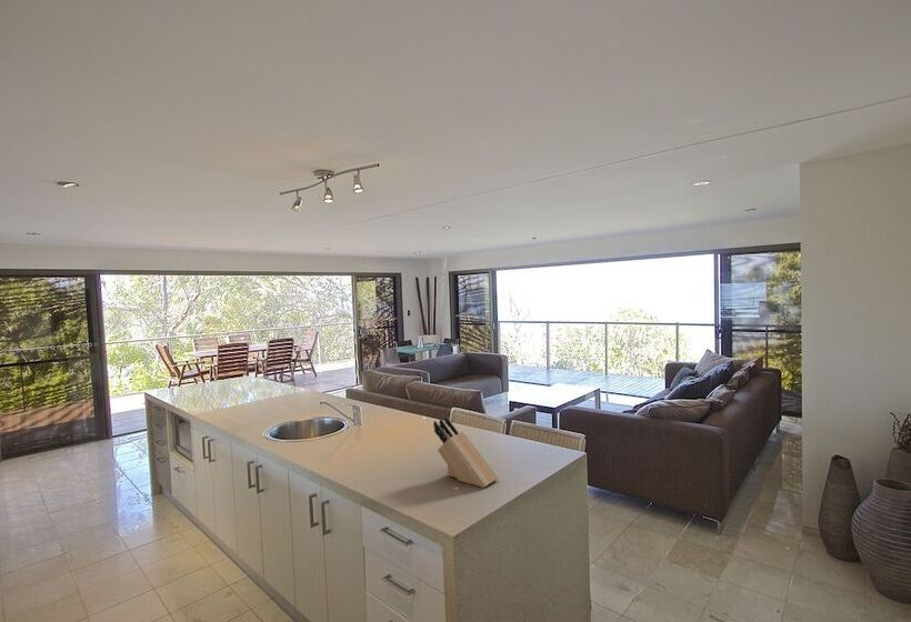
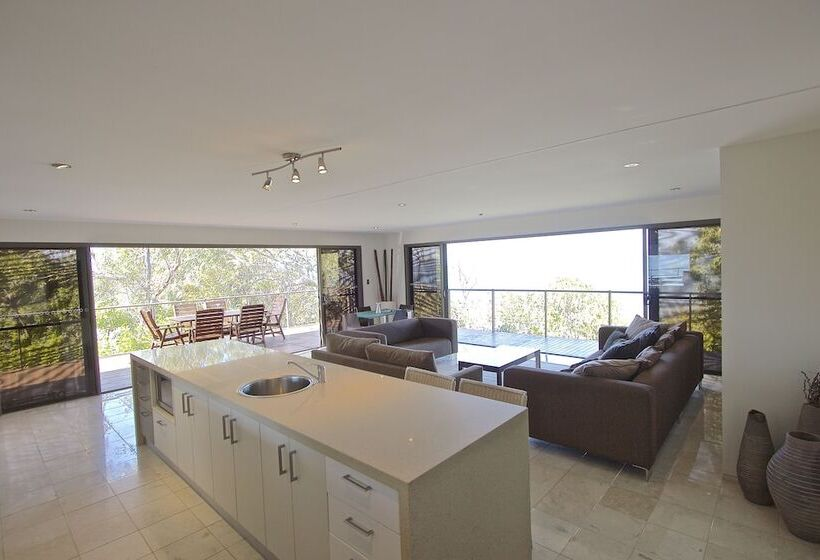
- knife block [432,415,499,489]
